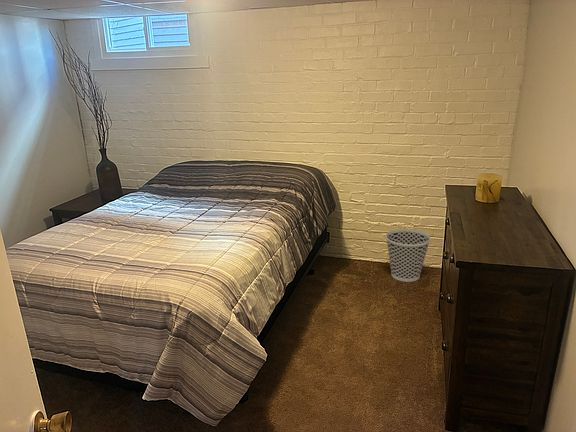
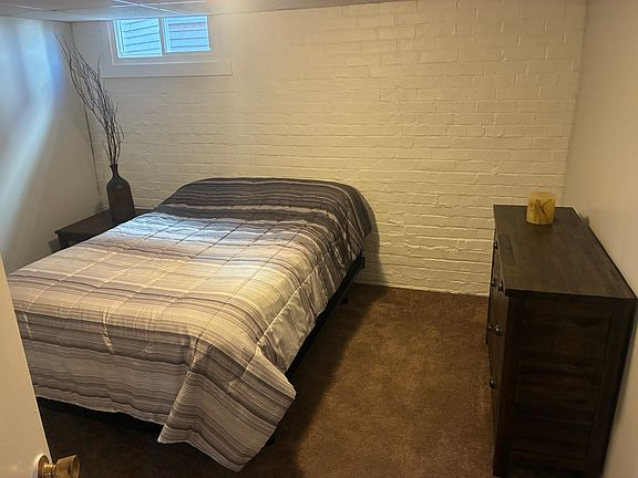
- wastebasket [385,228,432,283]
